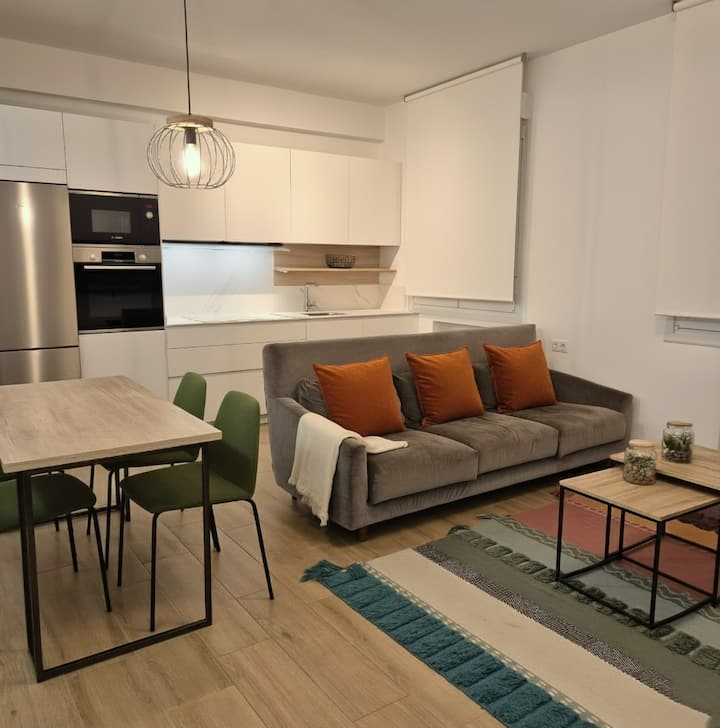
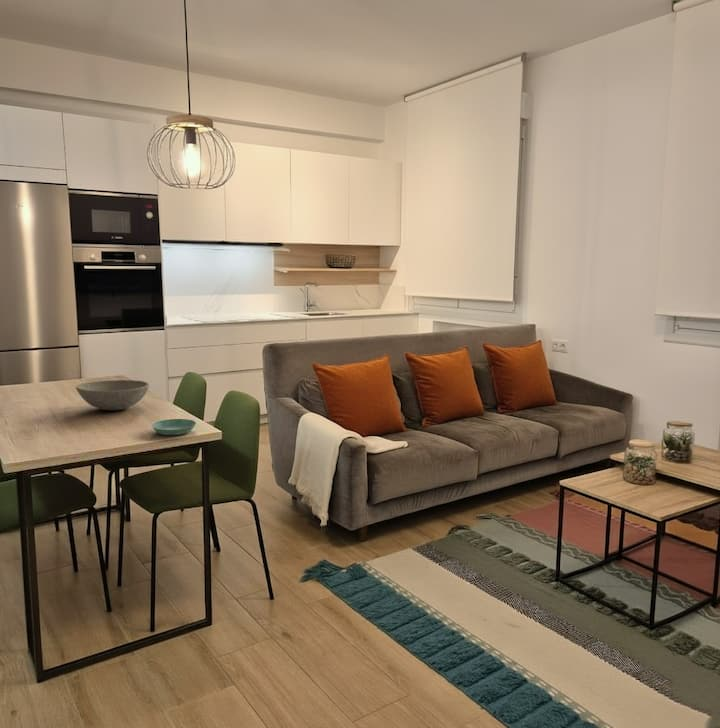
+ bowl [75,379,150,411]
+ saucer [151,418,197,436]
